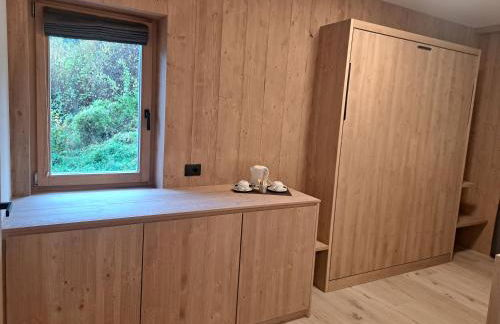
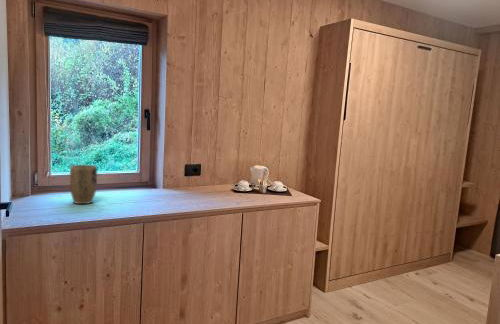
+ plant pot [69,164,98,205]
